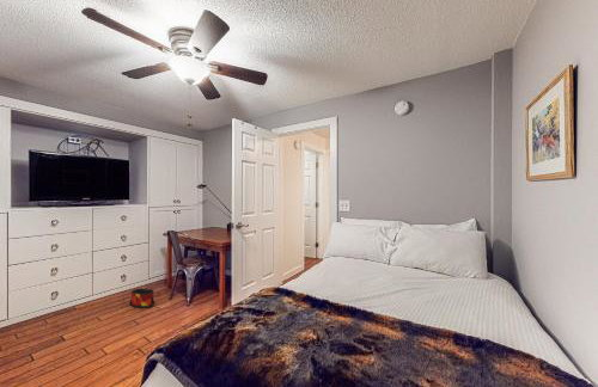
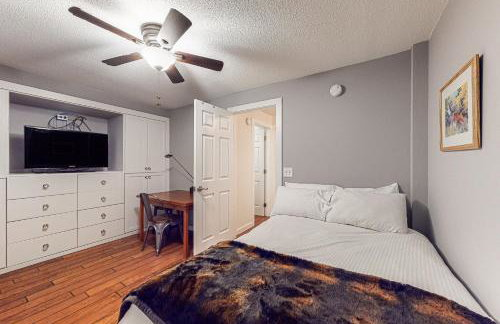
- bag [129,288,155,309]
